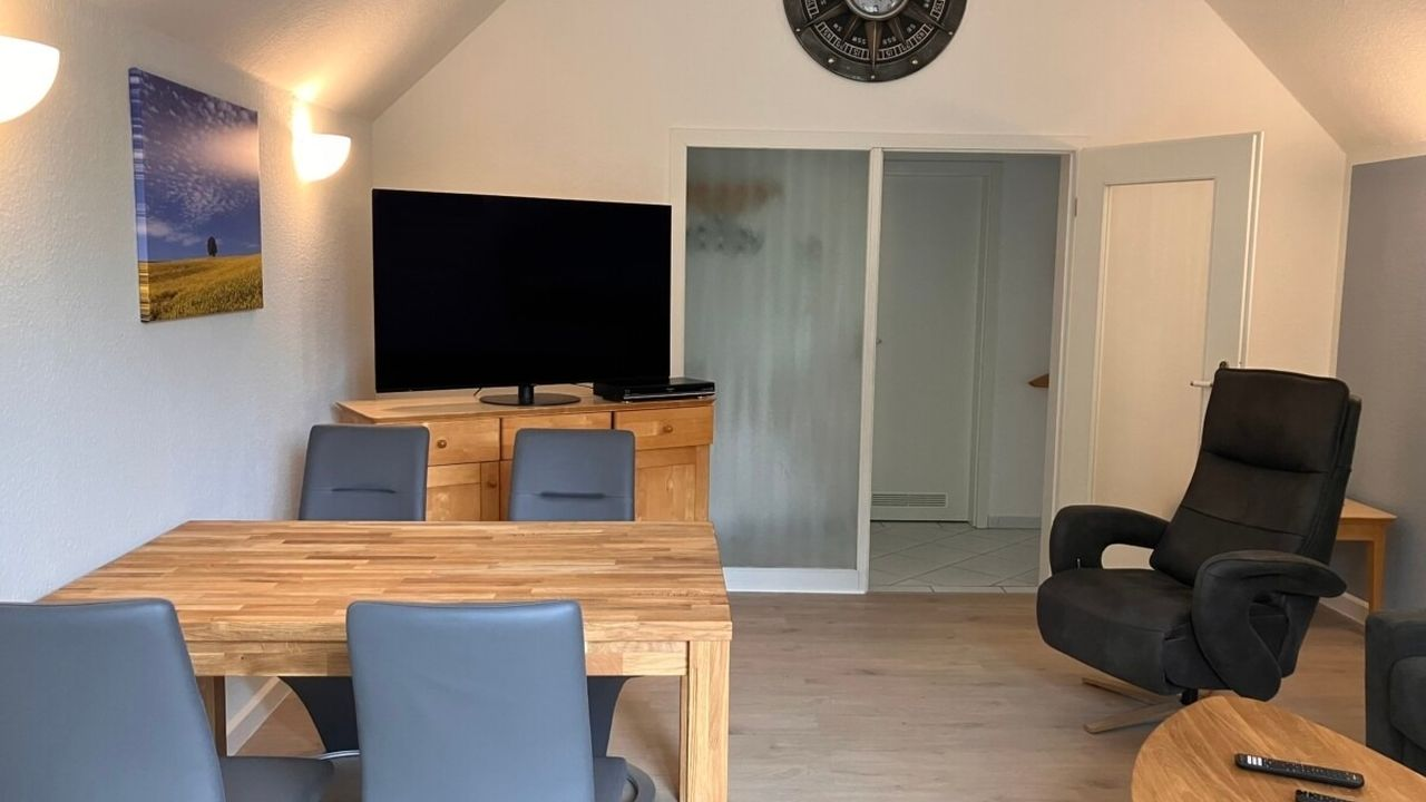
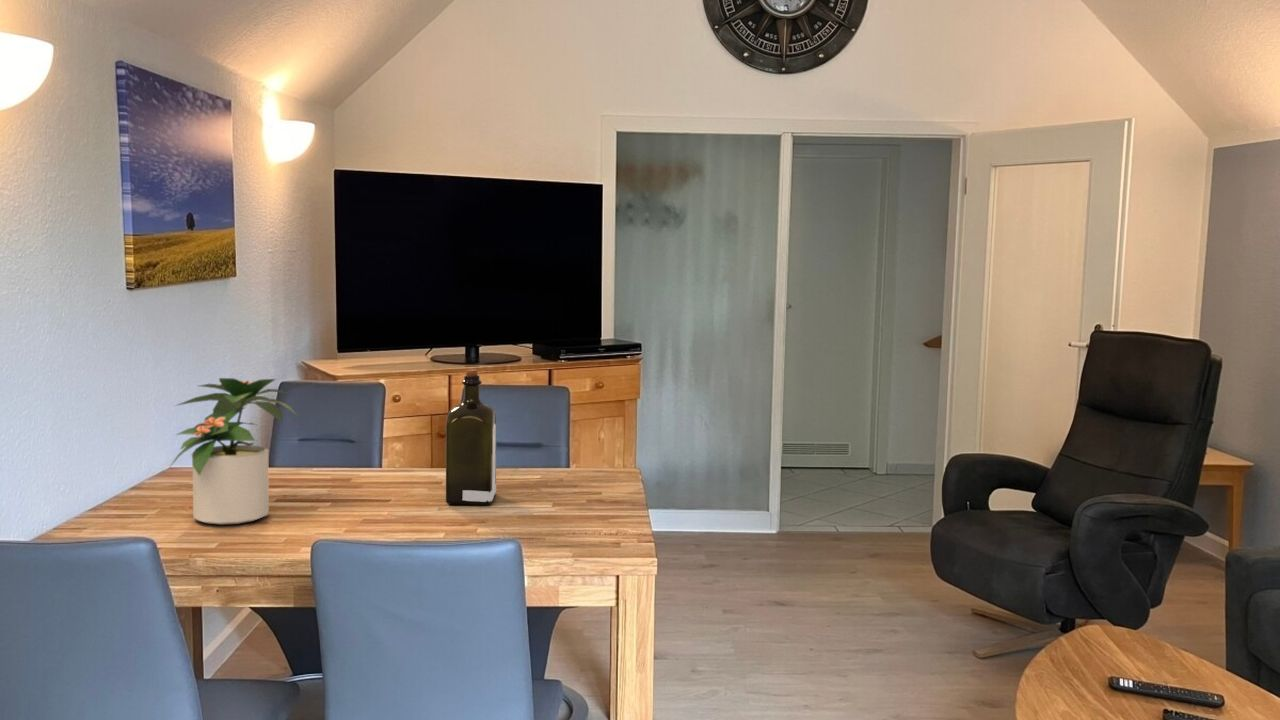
+ liquor [445,369,497,505]
+ potted plant [167,377,298,526]
